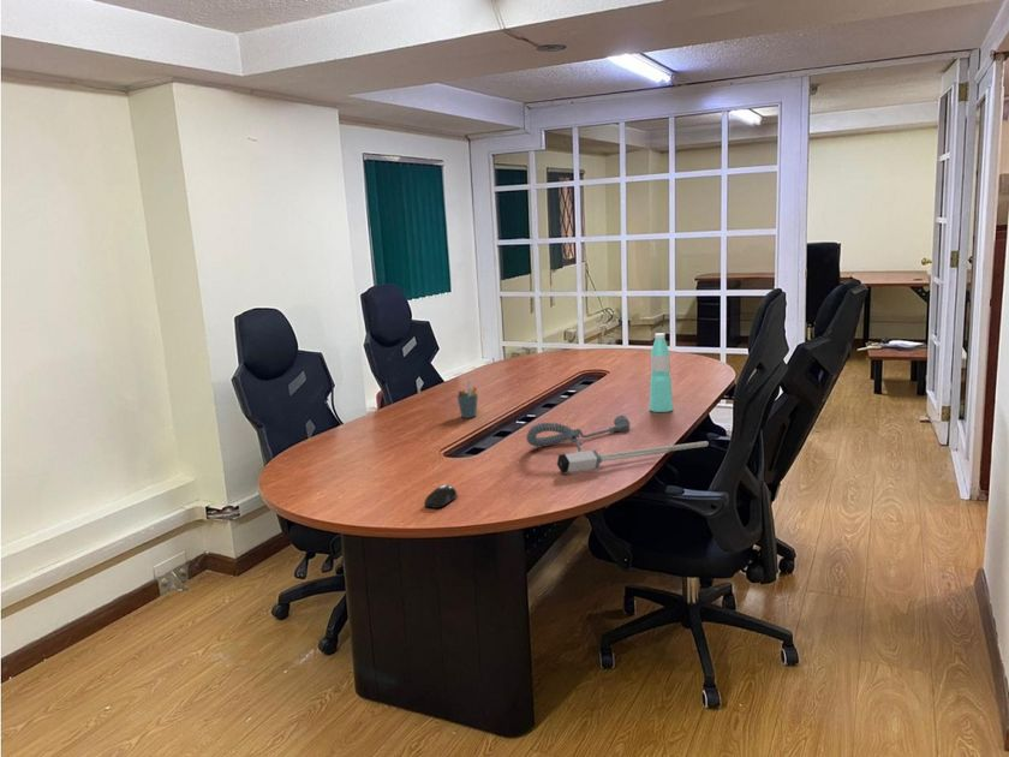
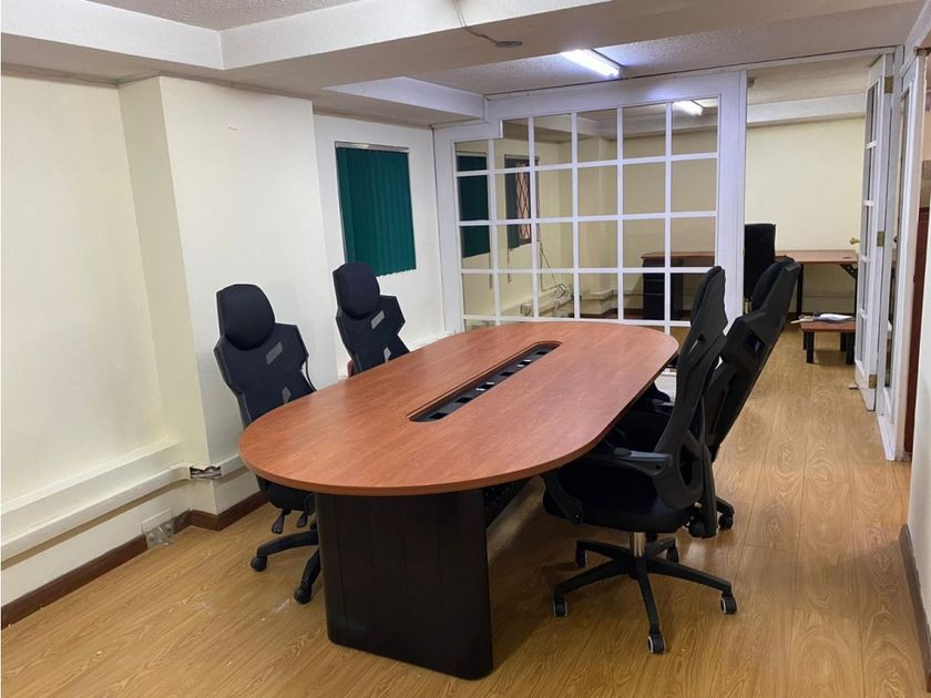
- pen holder [455,380,479,419]
- computer mouse [423,483,458,509]
- water bottle [649,332,674,413]
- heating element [525,412,710,473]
